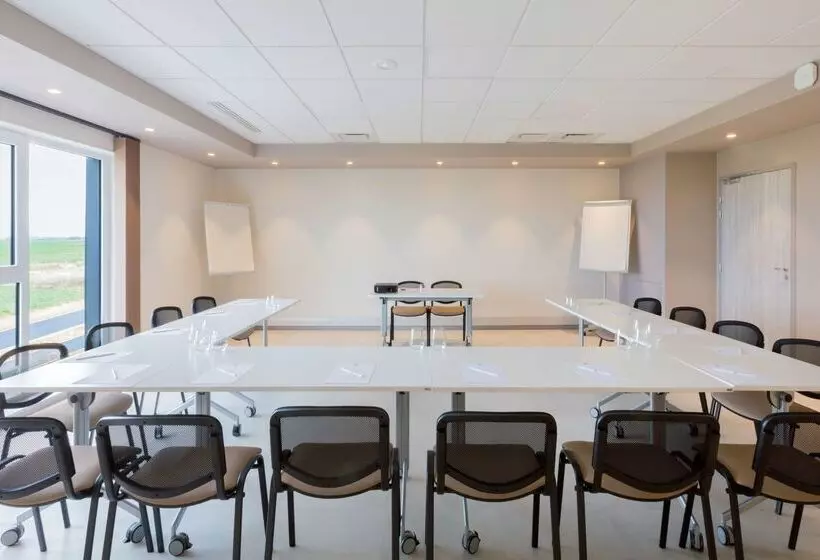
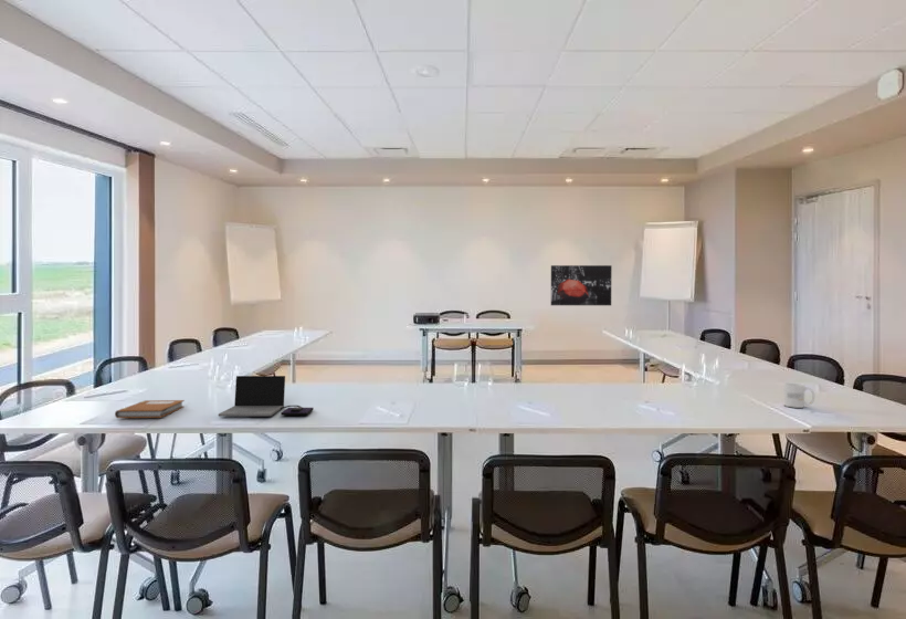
+ mug [782,382,815,409]
+ notebook [114,399,186,419]
+ laptop computer [218,375,315,417]
+ wall art [550,264,613,306]
